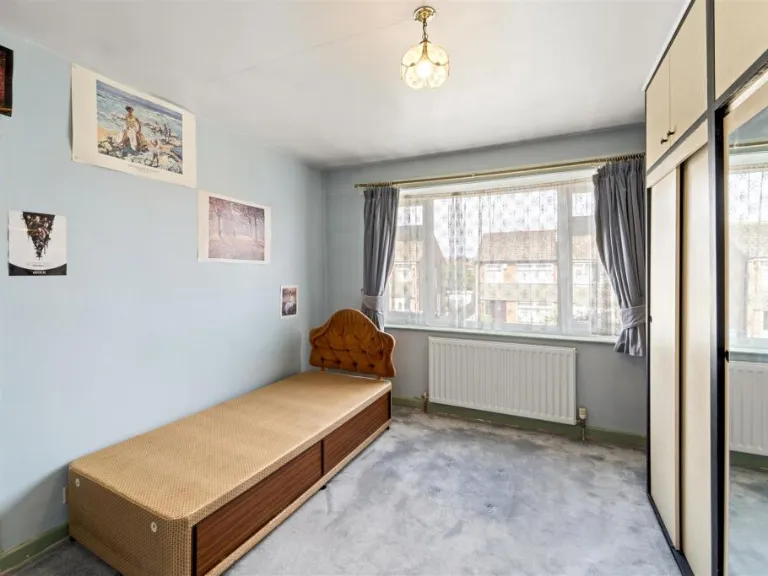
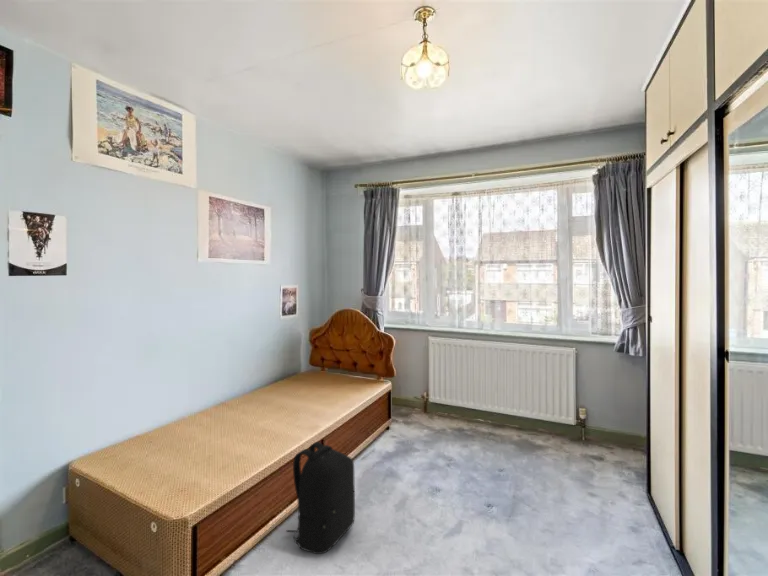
+ backpack [285,441,356,555]
